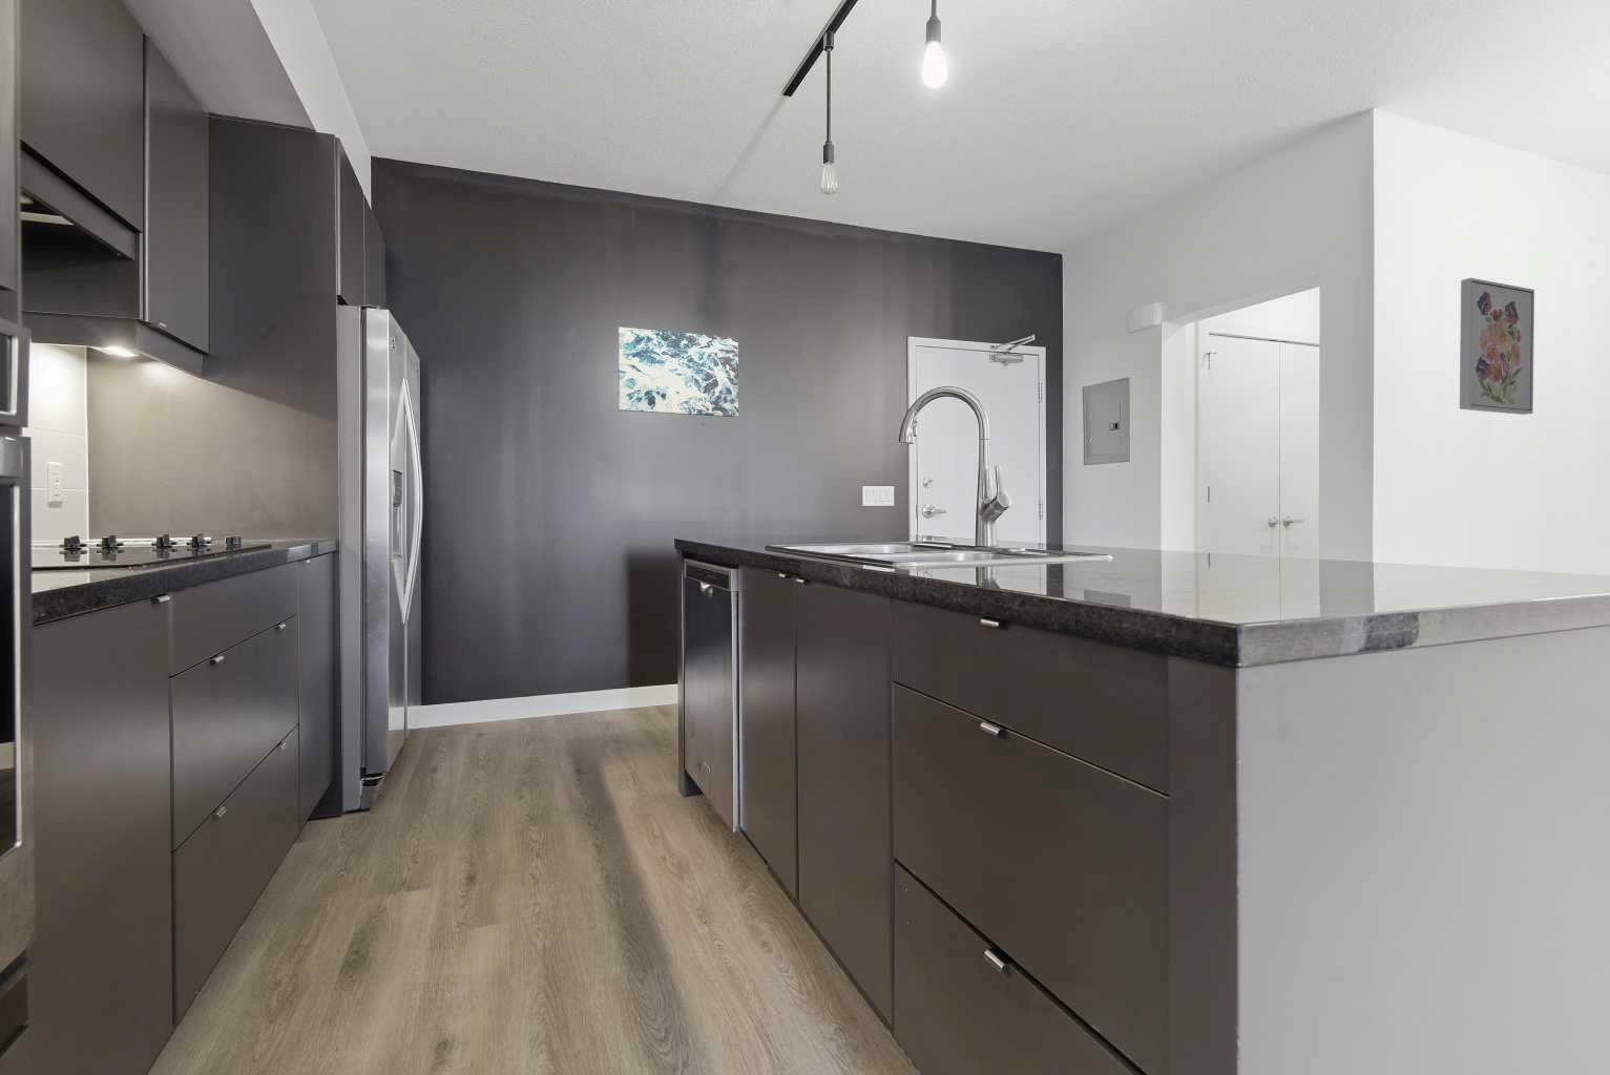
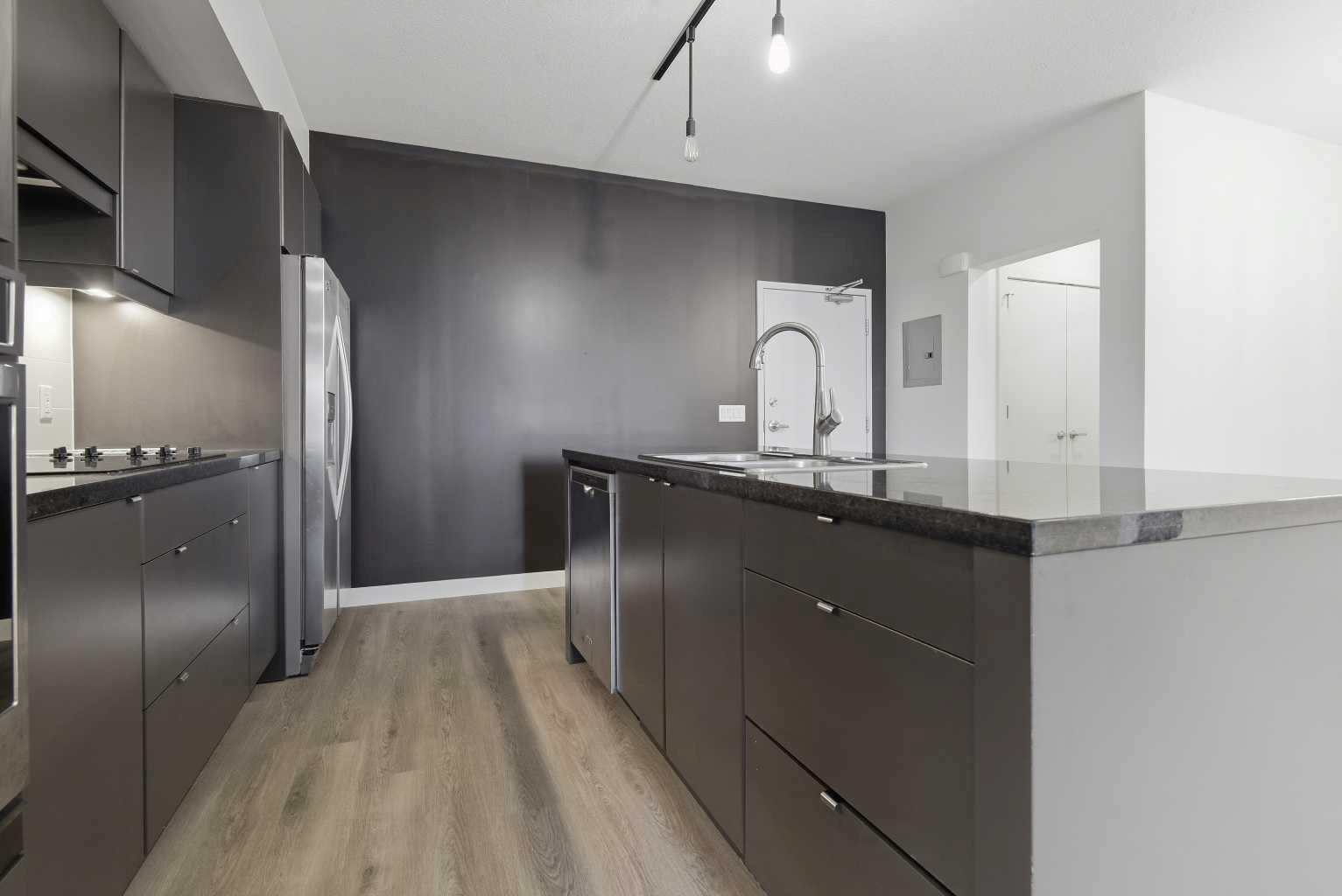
- wall art [617,326,739,418]
- wall art [1459,277,1536,415]
